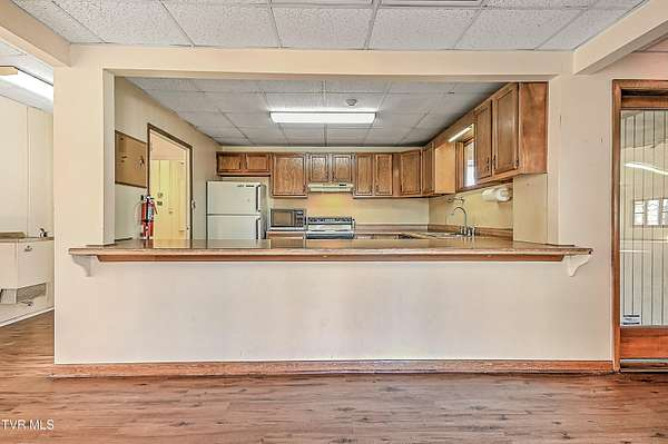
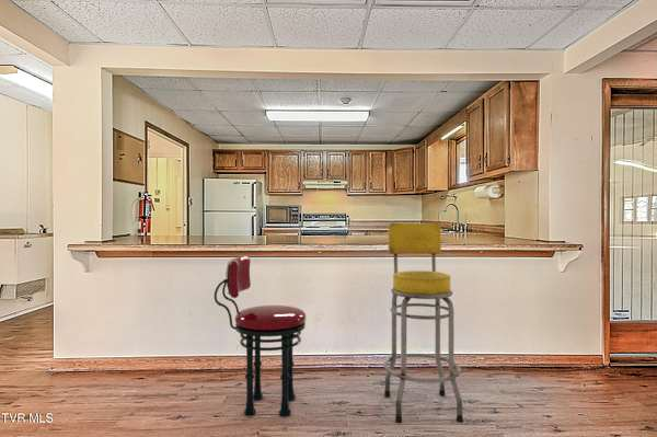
+ bar stool [382,222,464,424]
+ stool [214,255,307,418]
